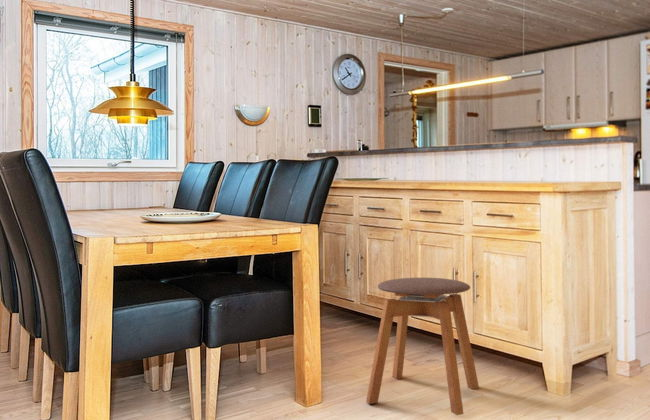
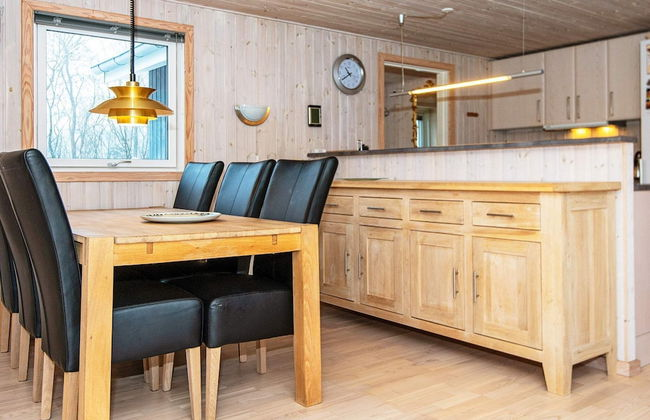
- stool [365,277,480,416]
